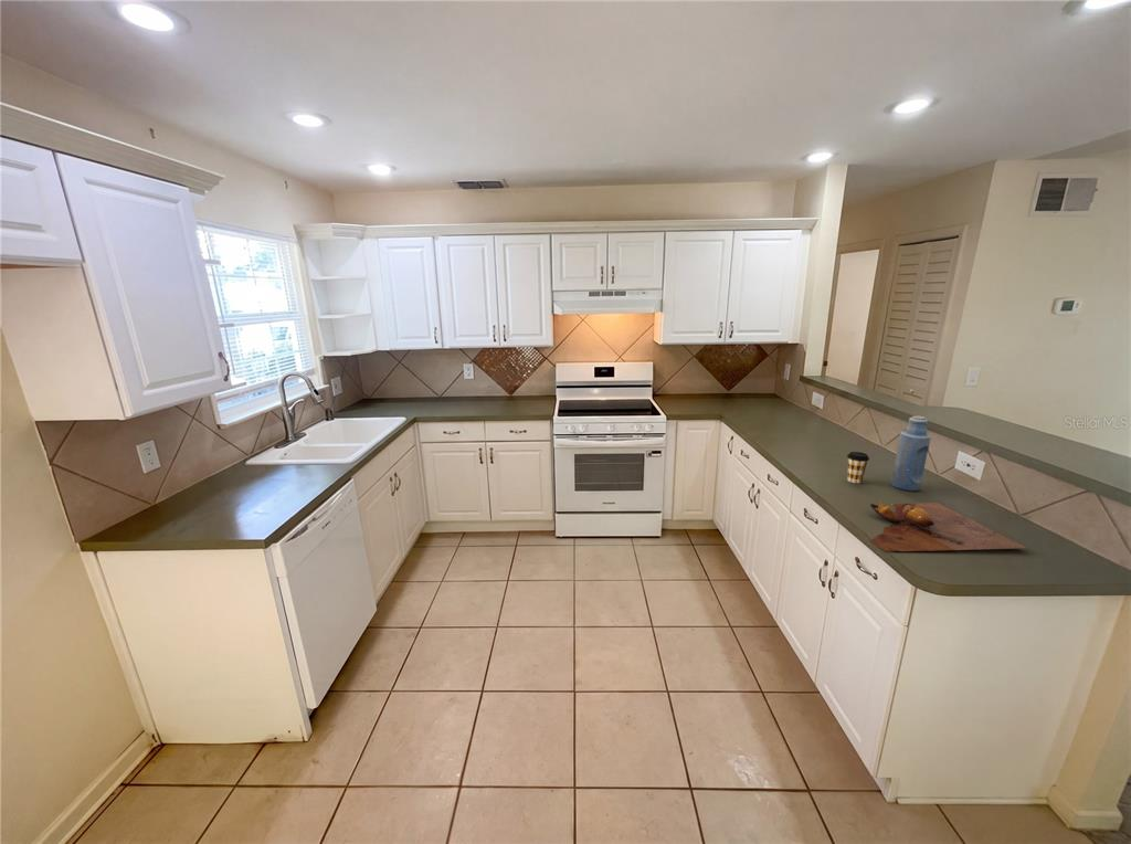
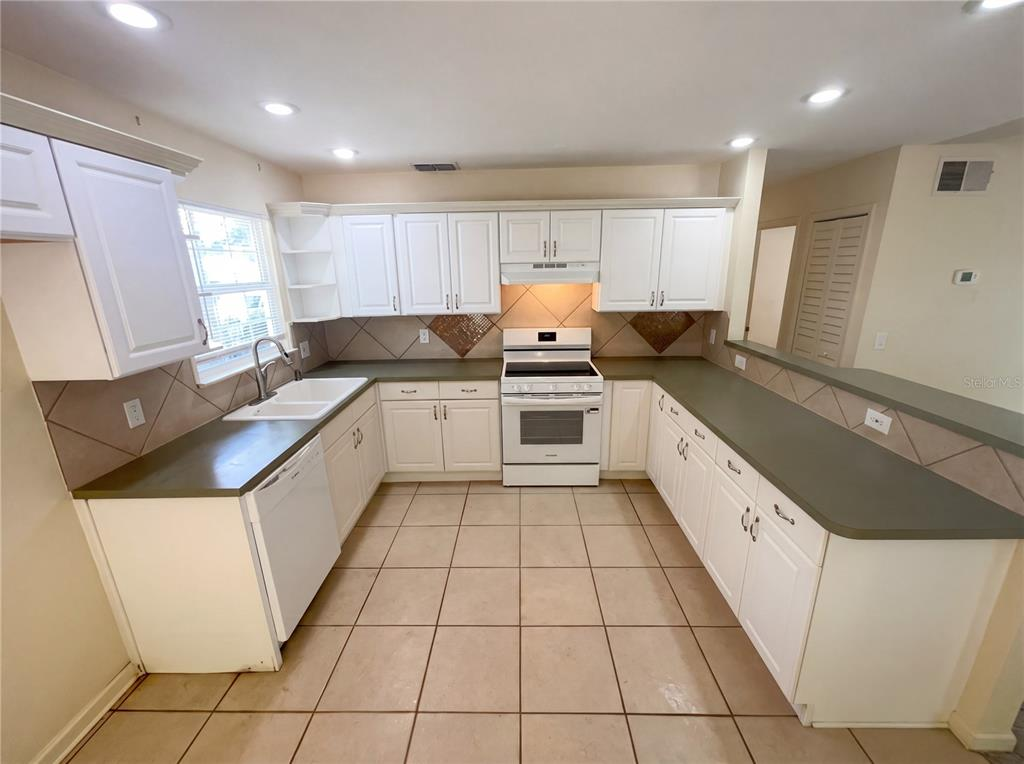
- cutting board [868,502,1027,552]
- coffee cup [846,451,870,484]
- bottle [890,414,932,492]
